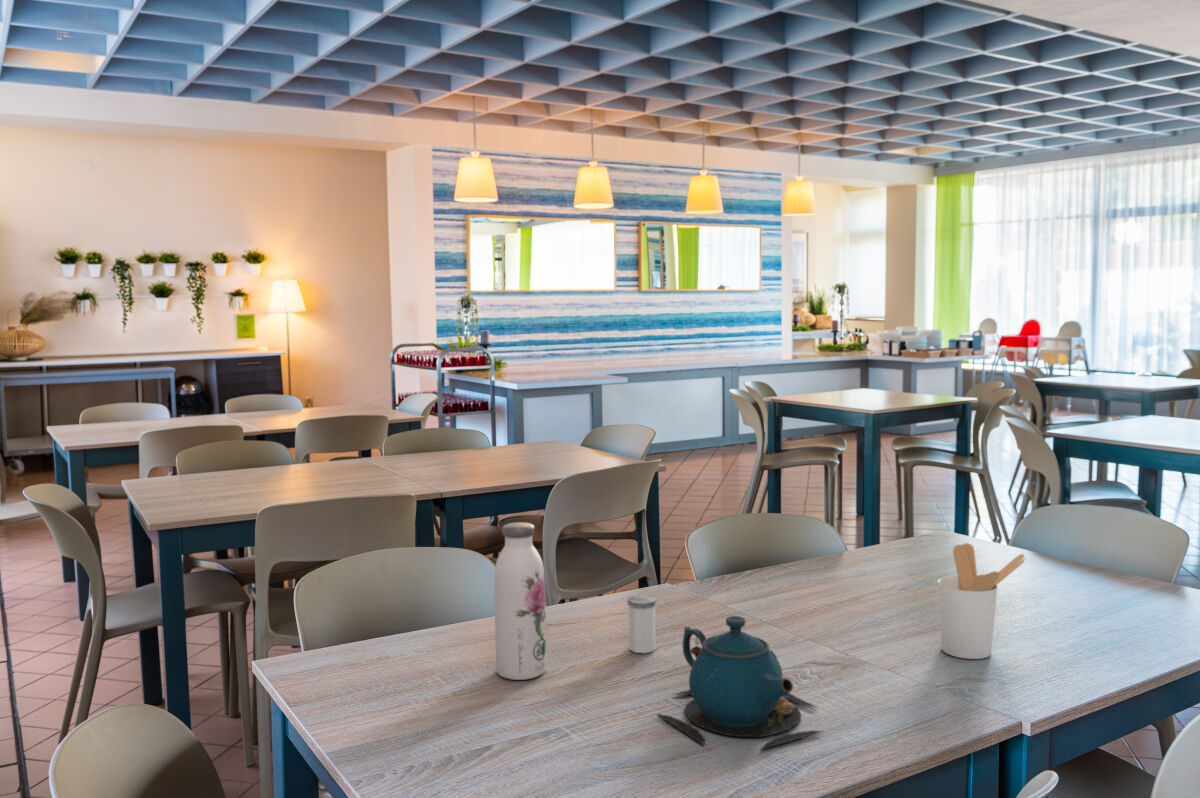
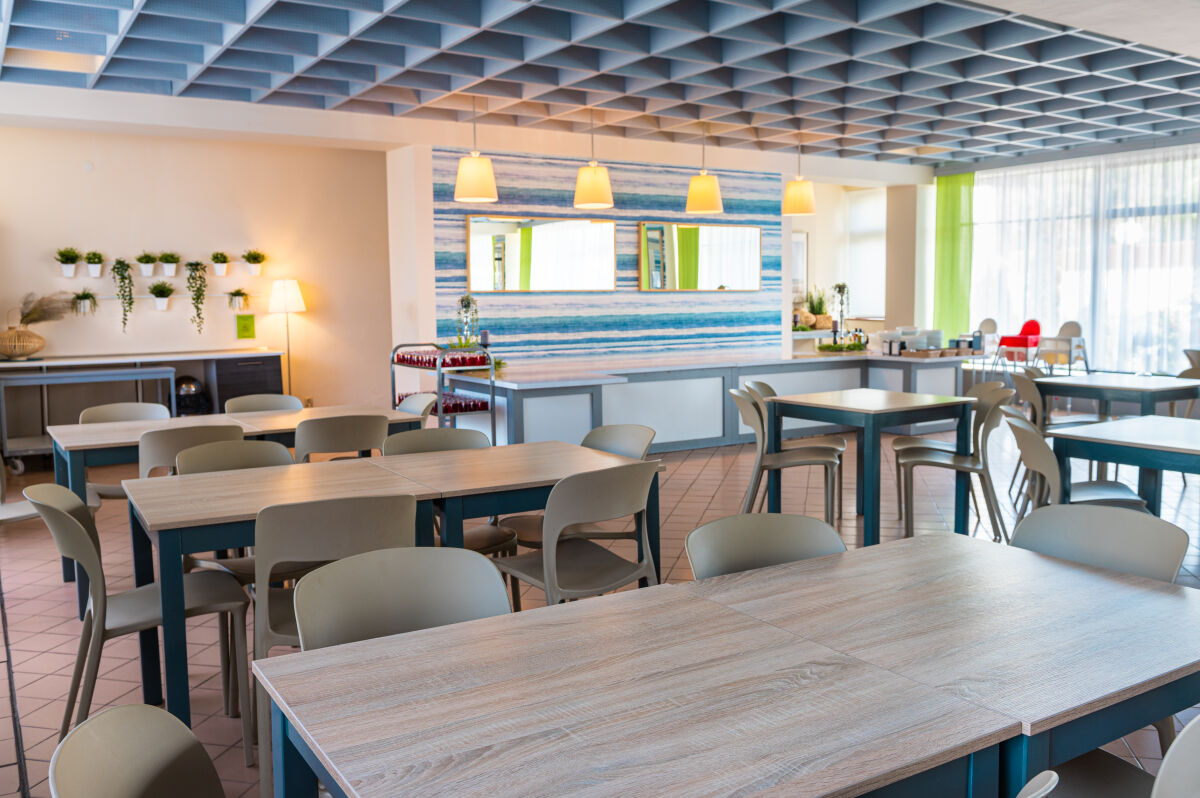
- utensil holder [937,542,1027,660]
- water bottle [493,521,547,681]
- teapot [656,615,823,751]
- salt shaker [626,594,658,654]
